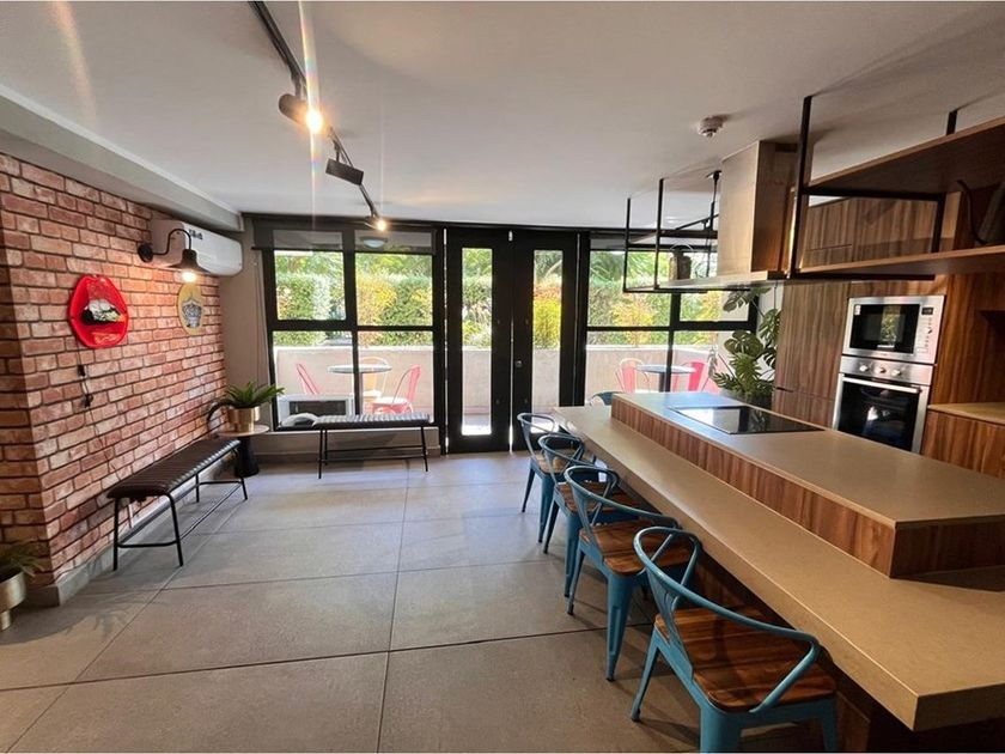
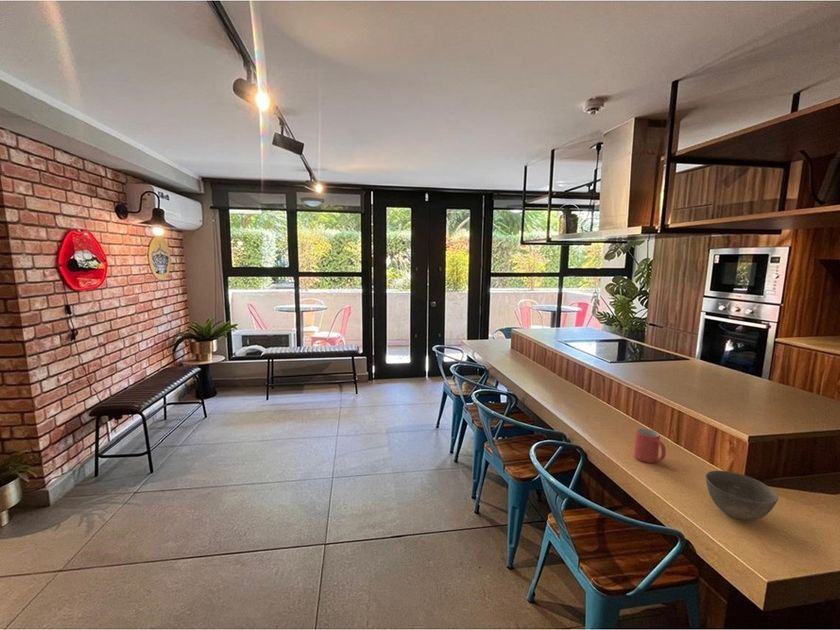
+ bowl [705,470,779,521]
+ mug [633,427,667,464]
